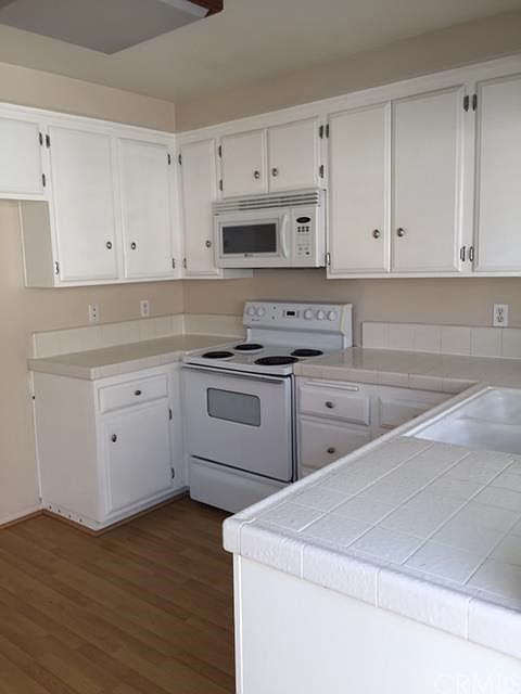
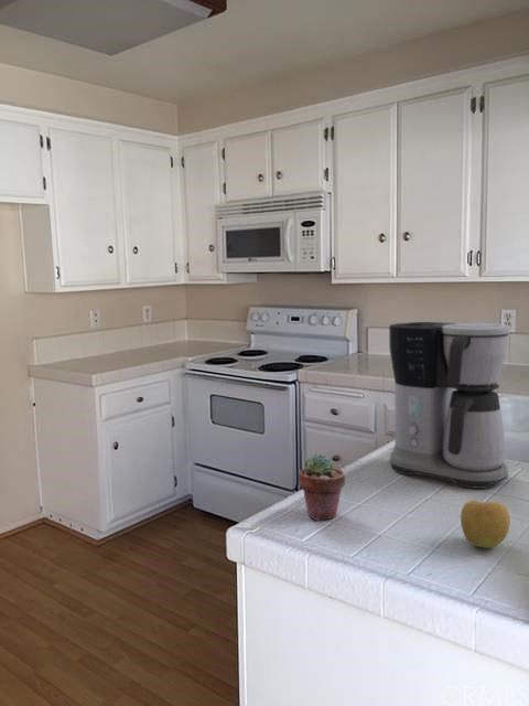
+ apple [460,499,511,549]
+ potted succulent [298,453,346,521]
+ coffee maker [388,321,511,490]
